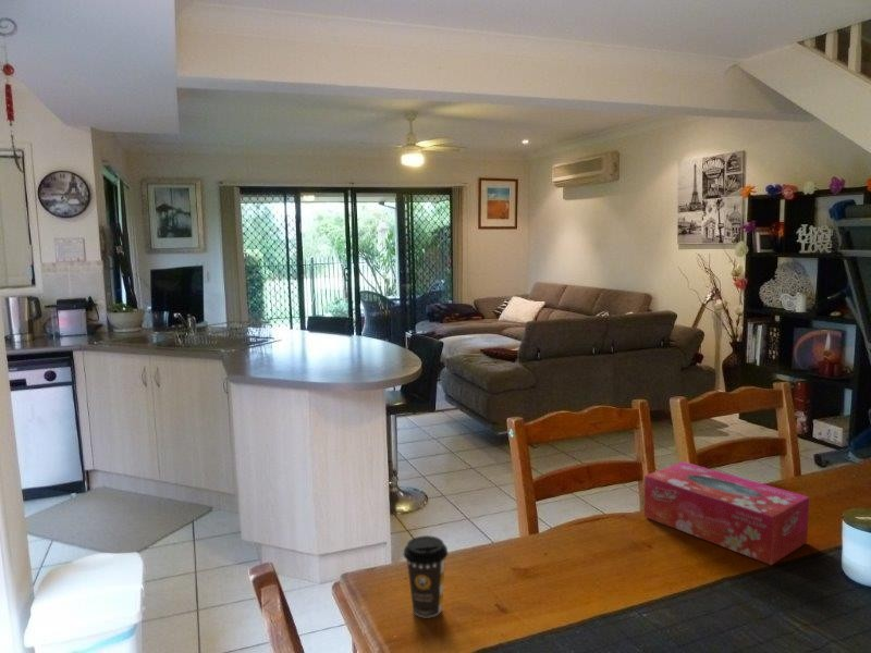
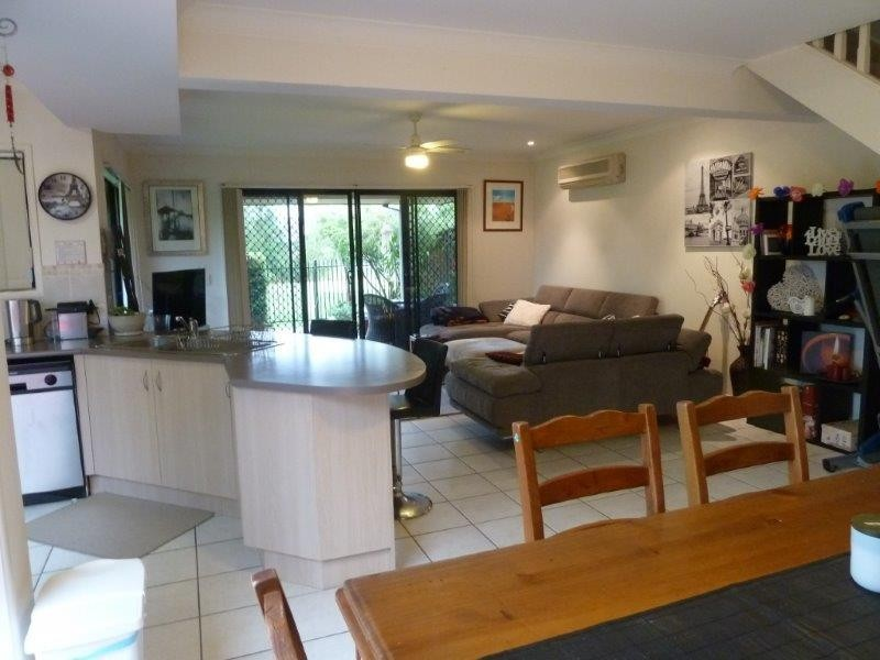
- tissue box [643,460,810,566]
- coffee cup [403,534,449,618]
